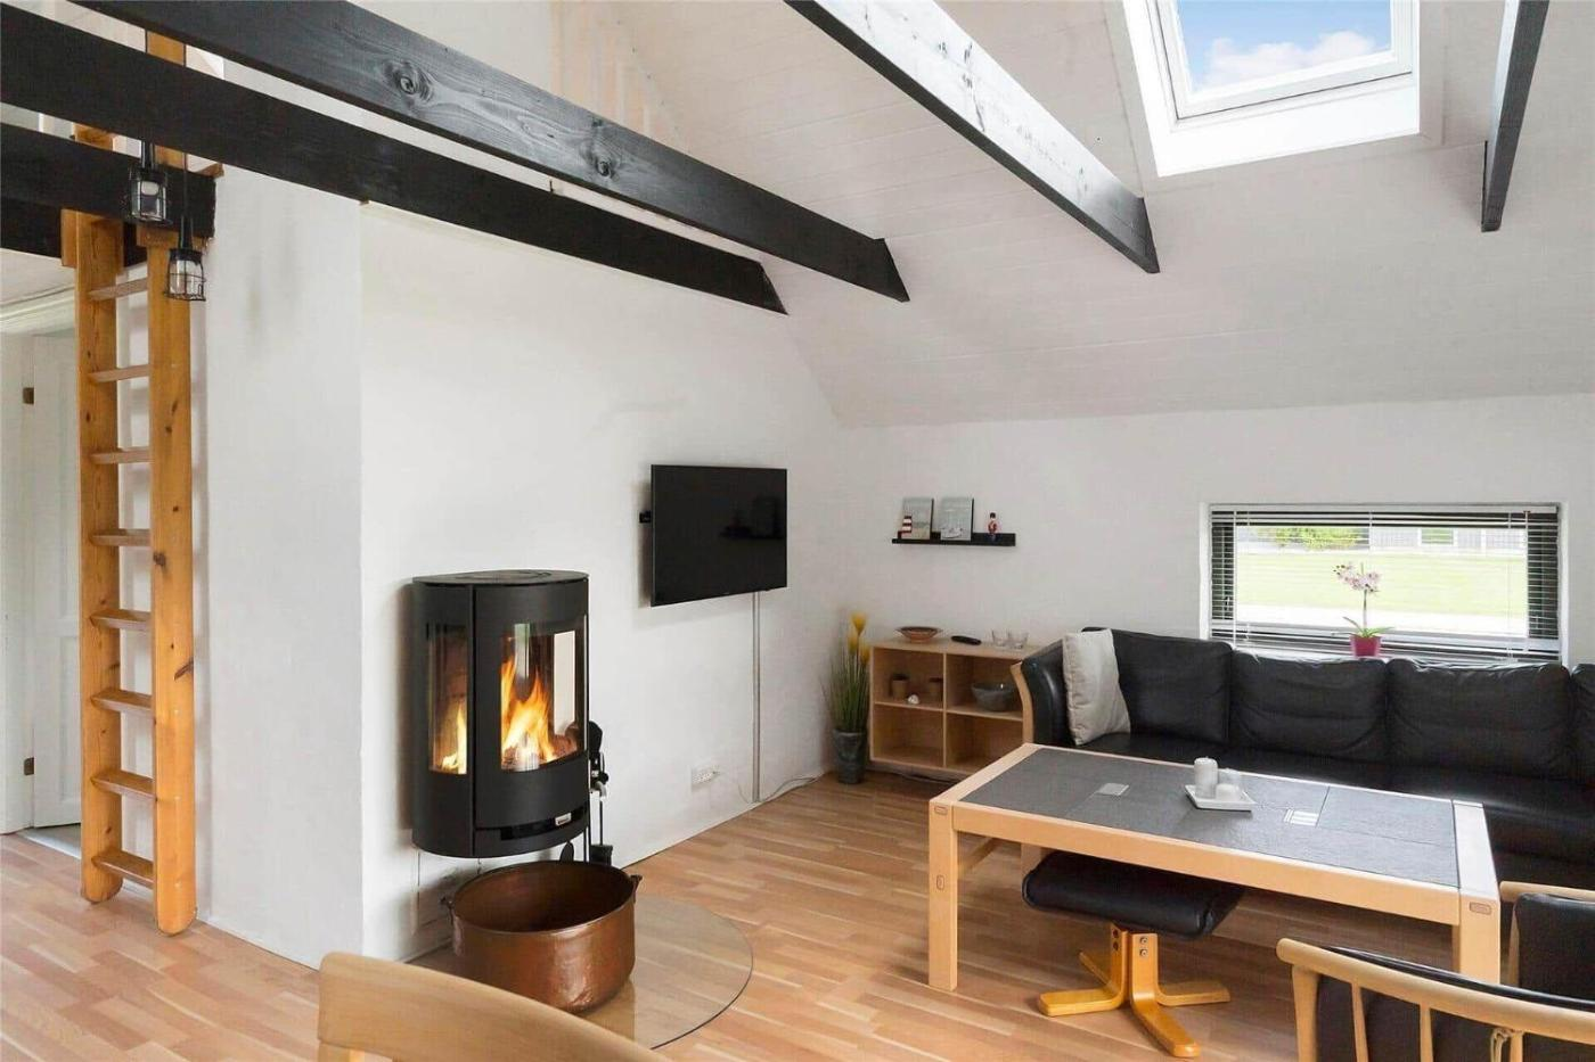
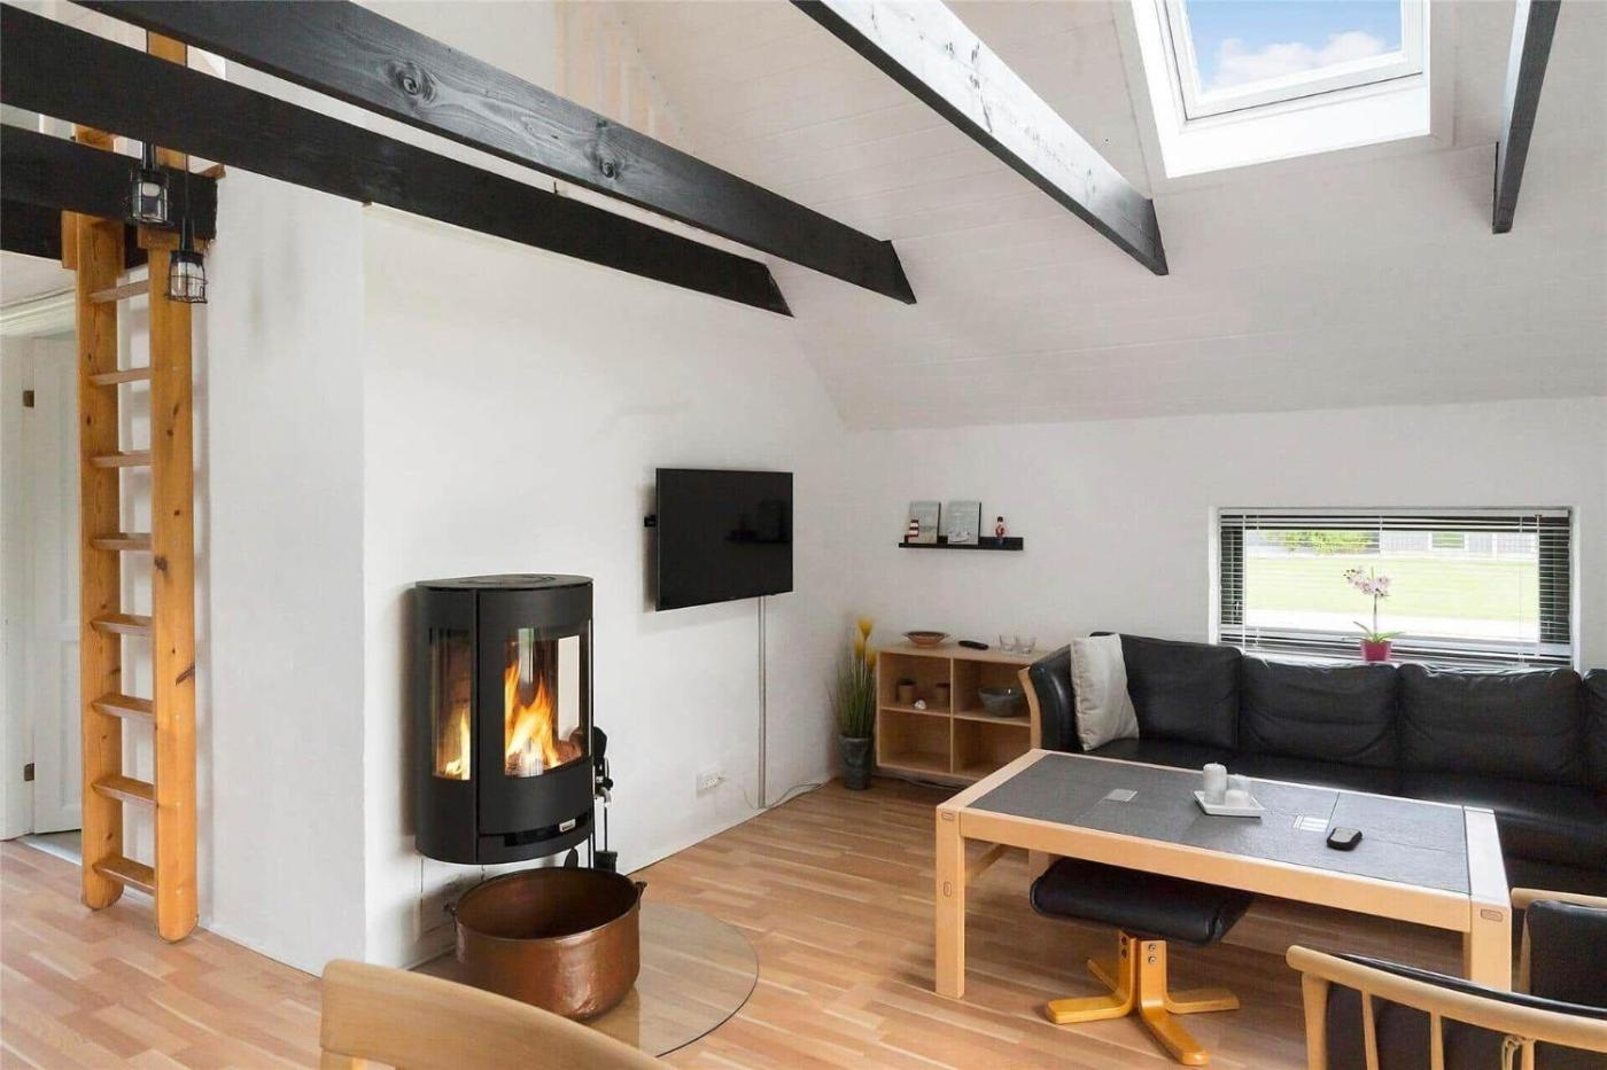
+ remote control [1325,825,1363,851]
